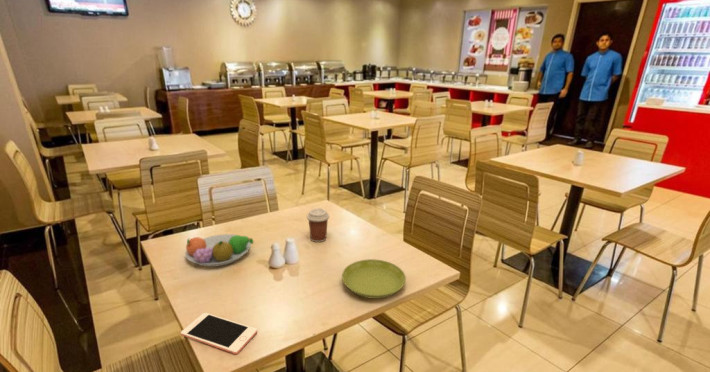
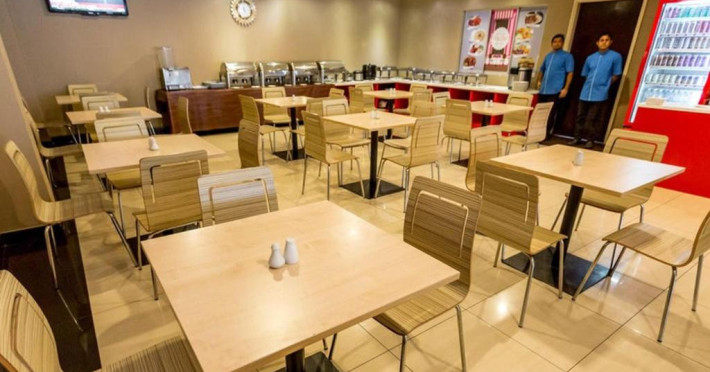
- saucer [341,258,407,300]
- cell phone [180,312,258,355]
- fruit bowl [184,233,254,268]
- coffee cup [306,207,330,243]
